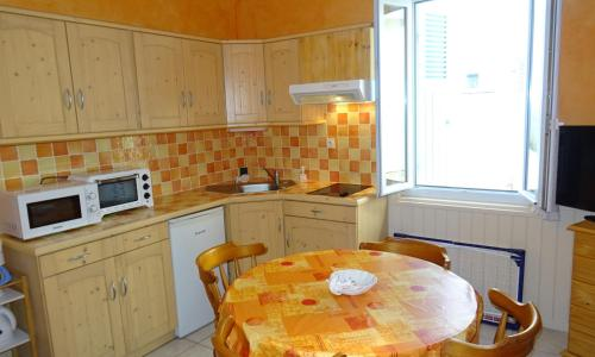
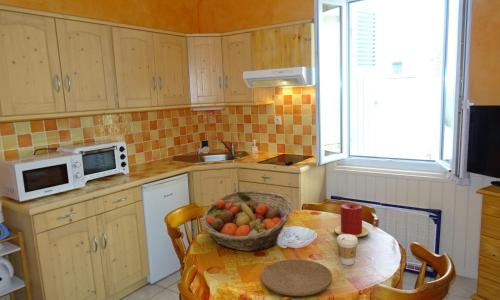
+ coffee cup [336,234,359,266]
+ candle [333,202,370,238]
+ fruit basket [201,190,293,252]
+ plate [260,258,333,297]
